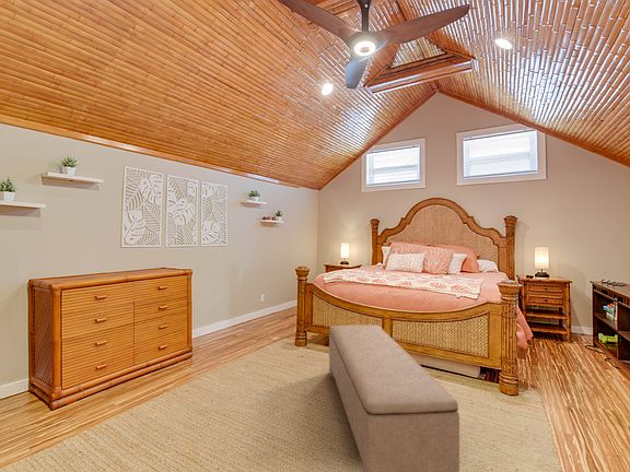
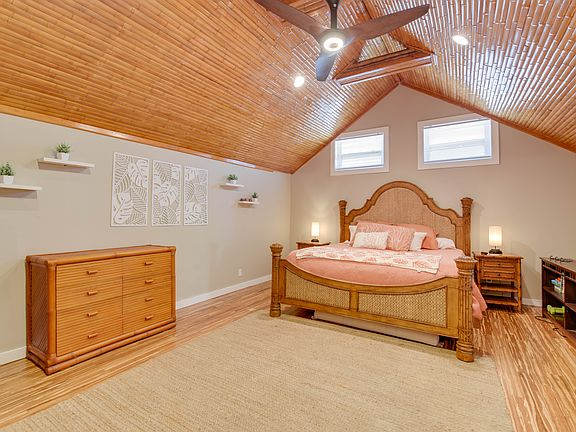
- bench [328,324,460,472]
